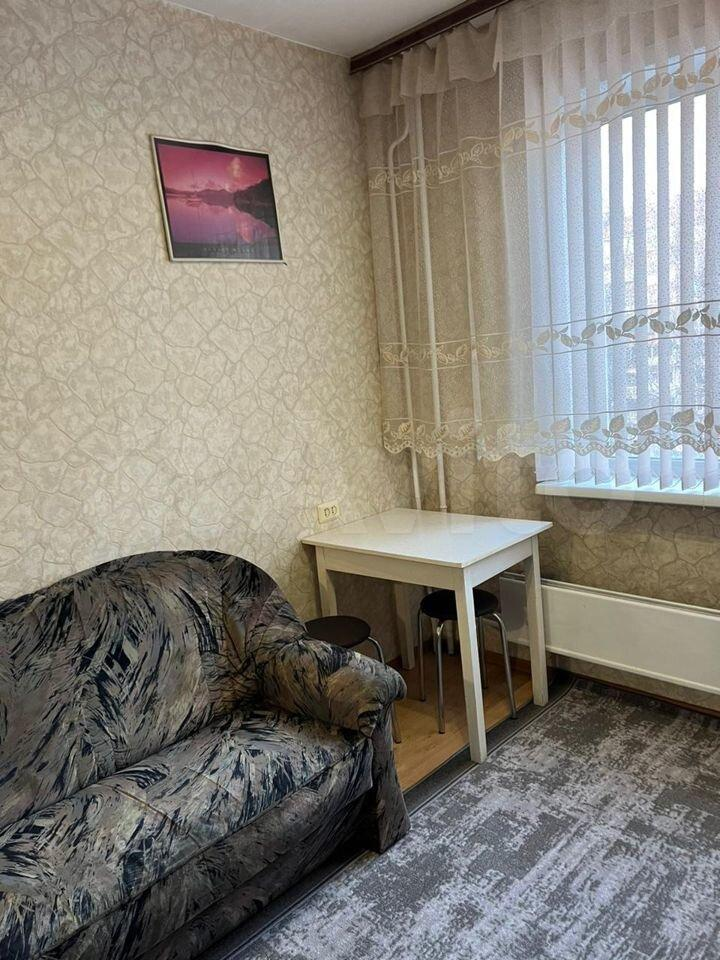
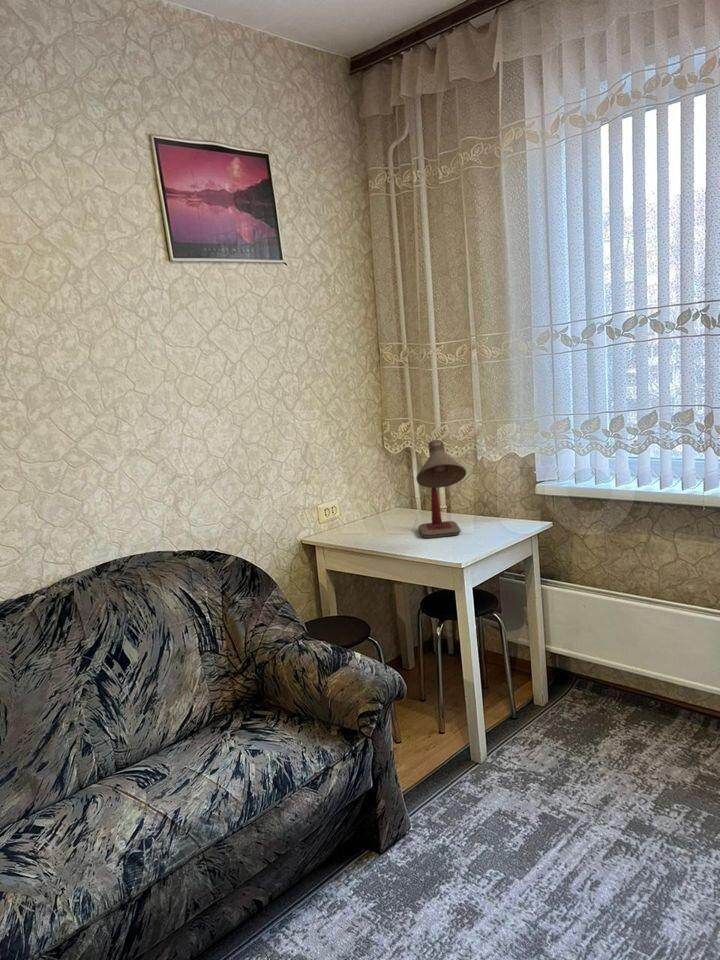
+ desk lamp [415,439,467,539]
